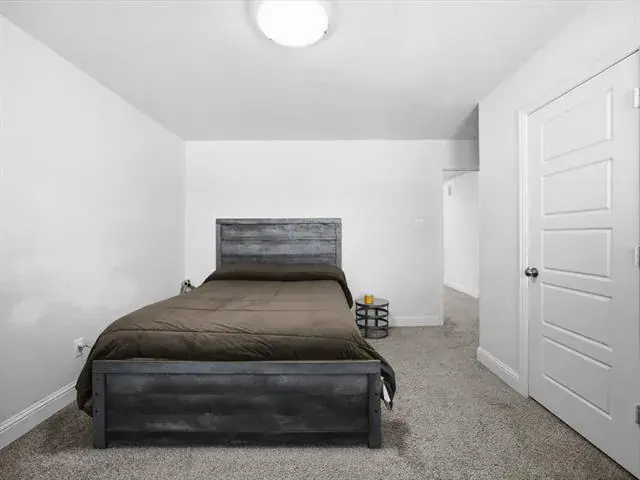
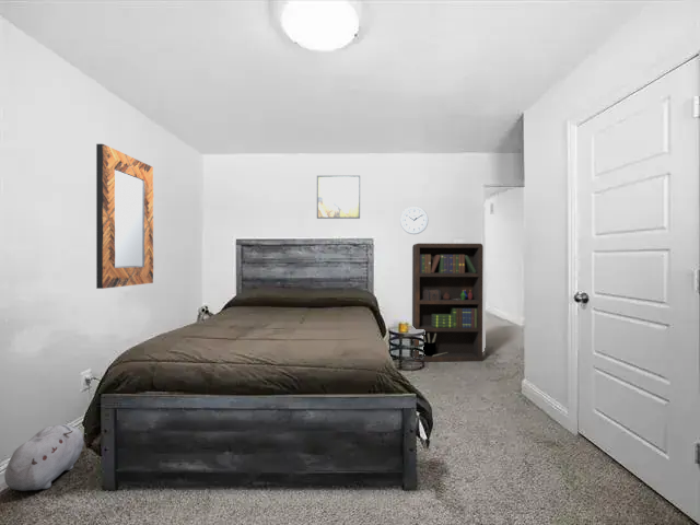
+ wall clock [399,206,430,235]
+ home mirror [95,143,154,290]
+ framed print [316,175,361,220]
+ bookcase [411,242,485,362]
+ plush toy [3,423,85,491]
